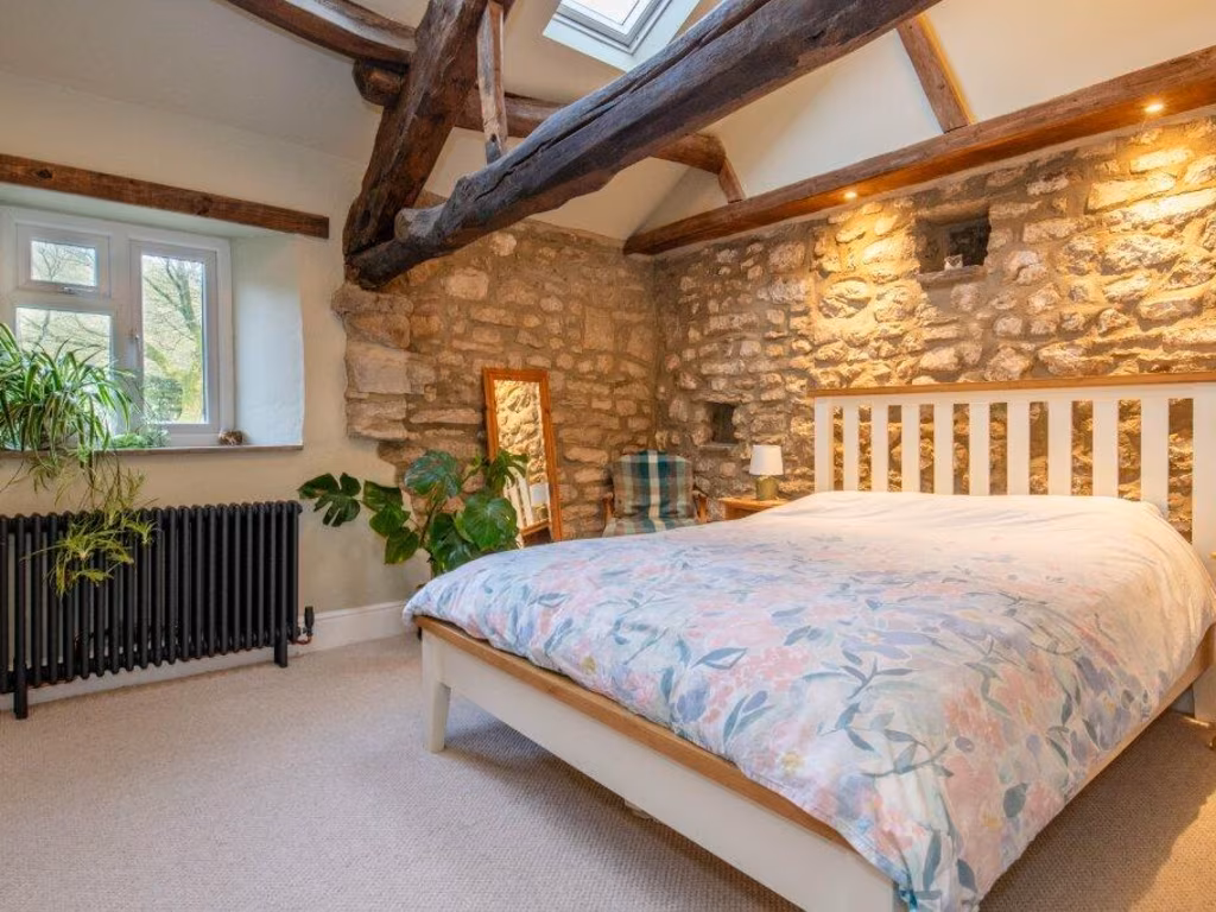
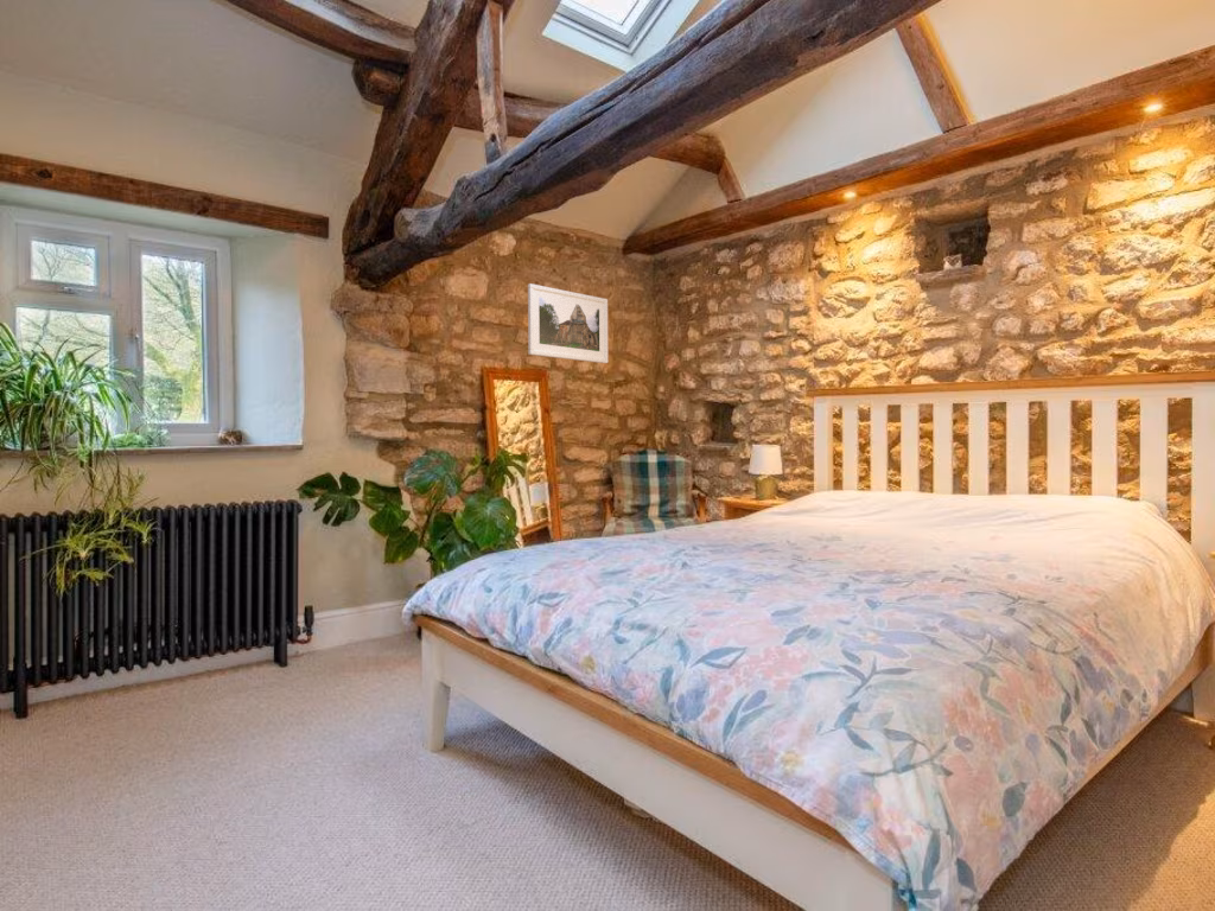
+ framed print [527,282,609,364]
